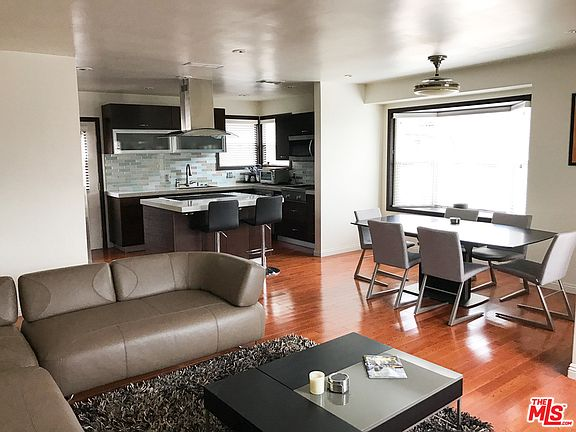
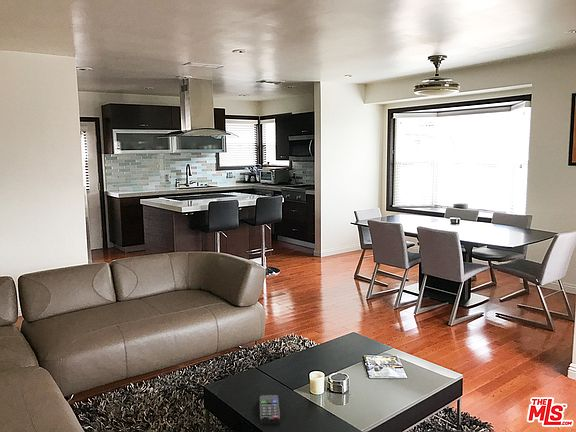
+ remote control [258,394,281,425]
